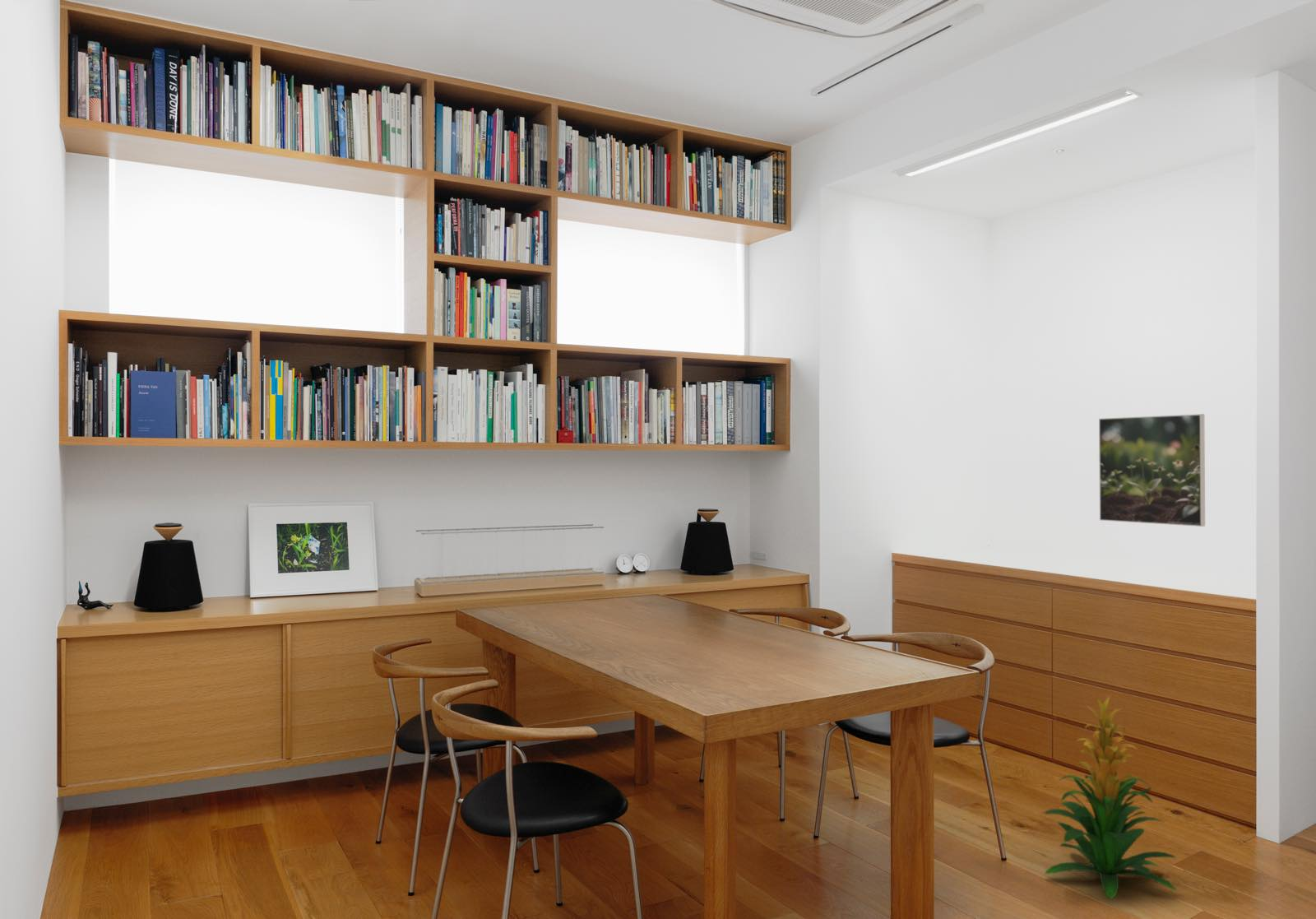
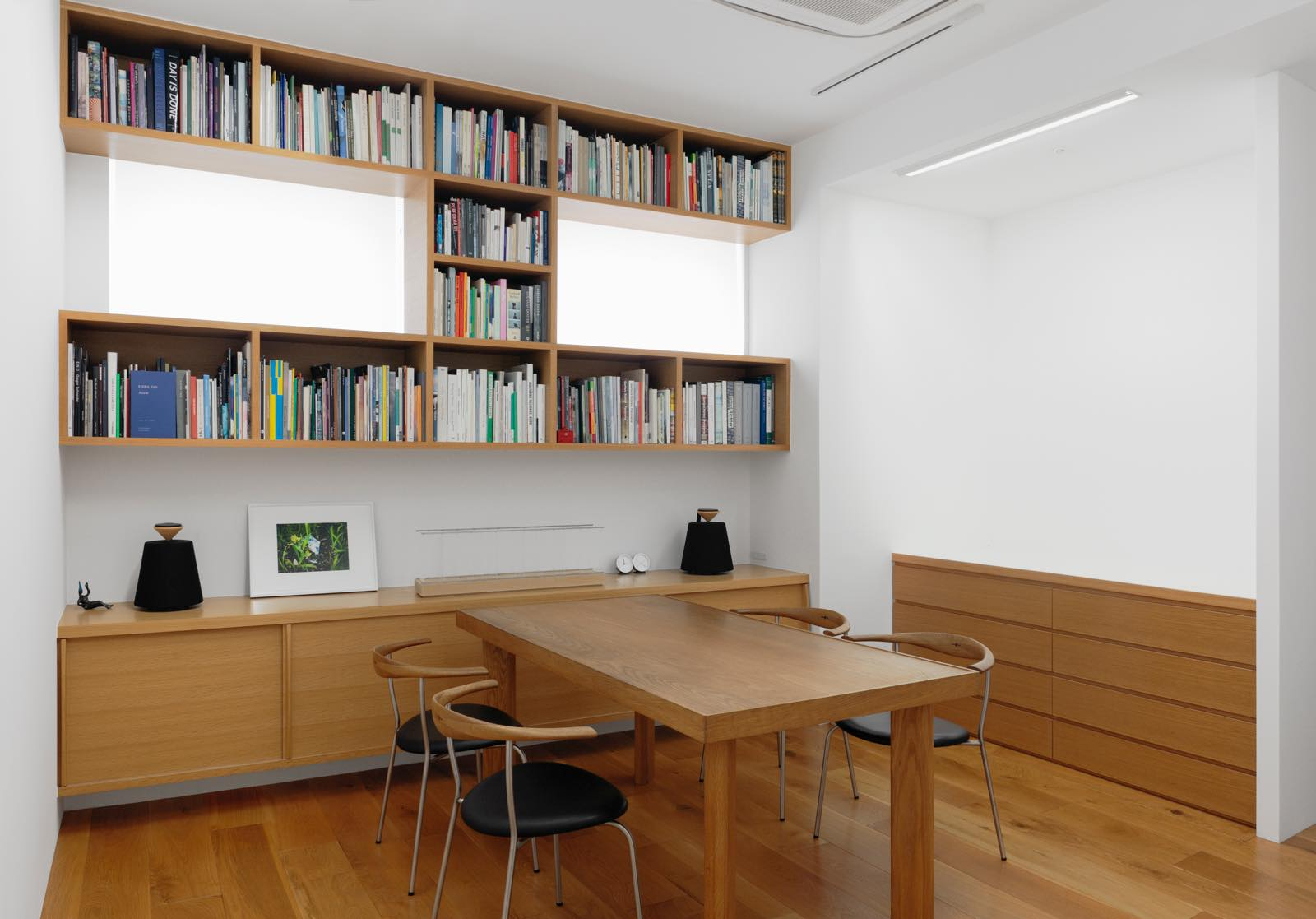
- indoor plant [1043,694,1178,900]
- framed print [1098,413,1206,527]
